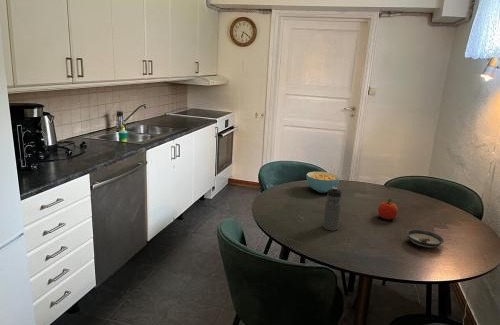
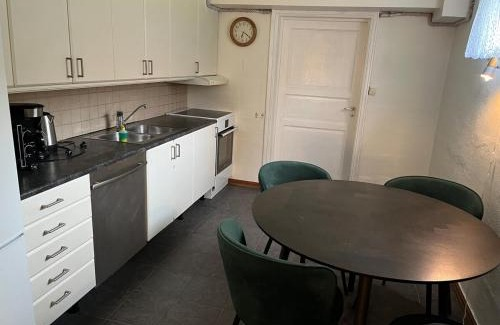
- saucer [405,228,445,249]
- water bottle [322,186,342,232]
- fruit [377,197,399,220]
- cereal bowl [305,171,341,194]
